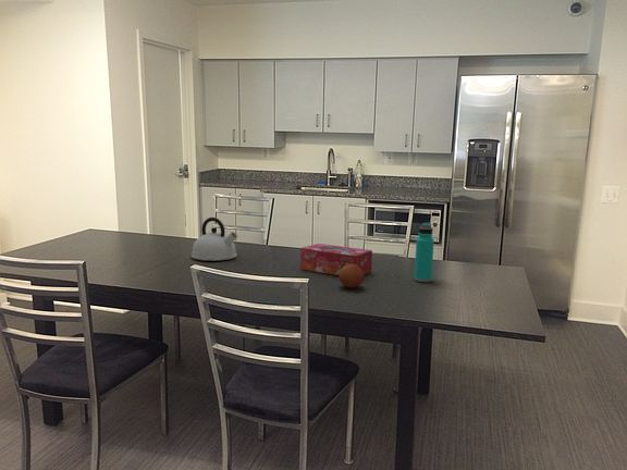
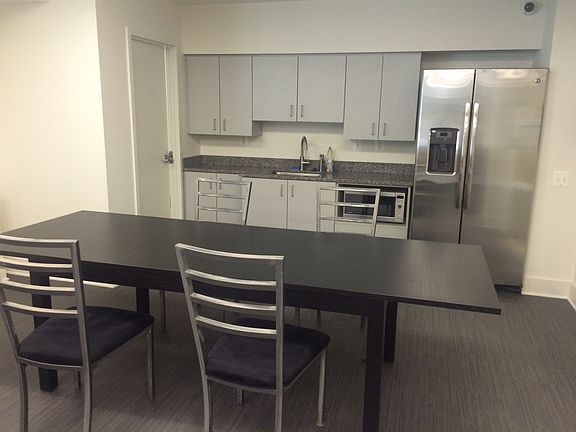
- fruit [339,263,365,288]
- water bottle [414,222,435,283]
- kettle [190,217,238,261]
- tissue box [299,243,373,276]
